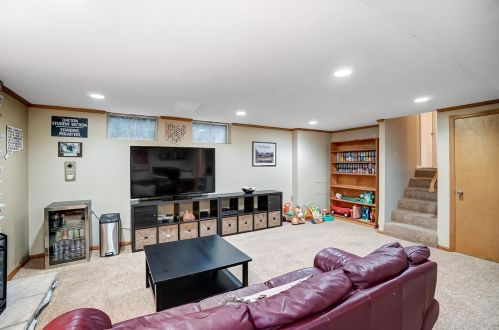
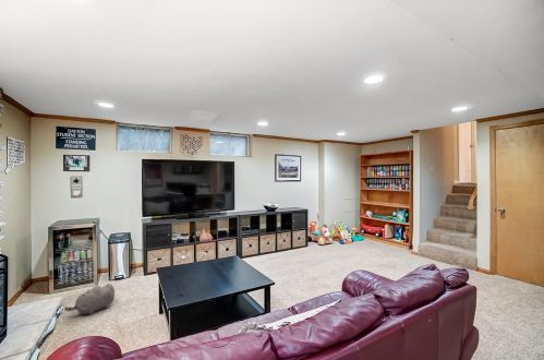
+ plush toy [64,283,116,316]
